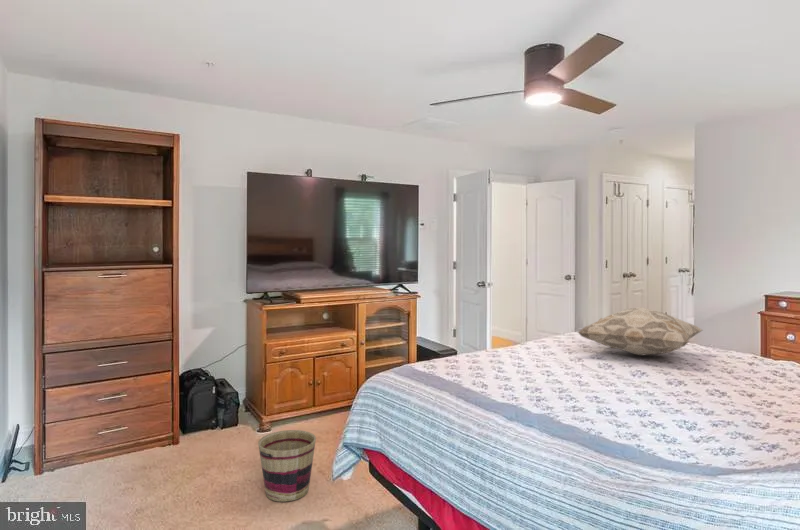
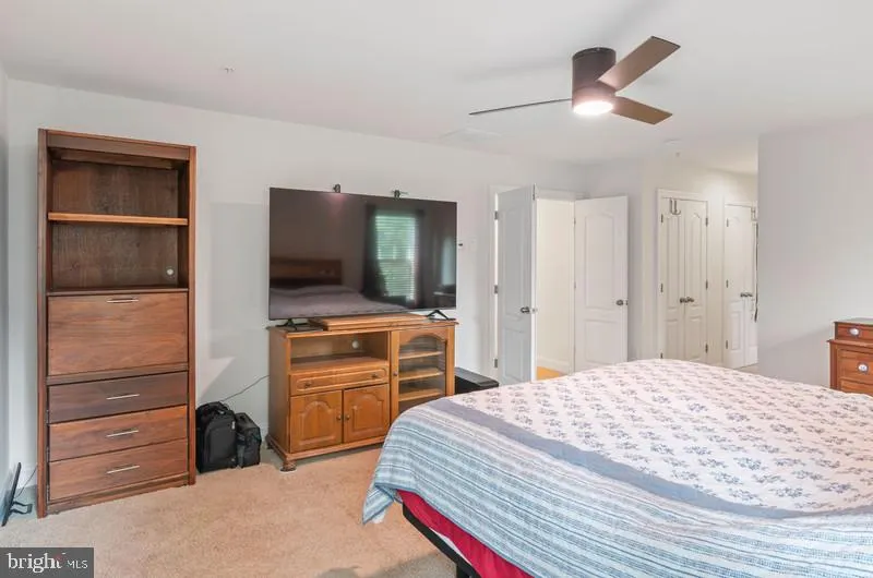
- decorative pillow [576,306,704,357]
- basket [257,429,317,503]
